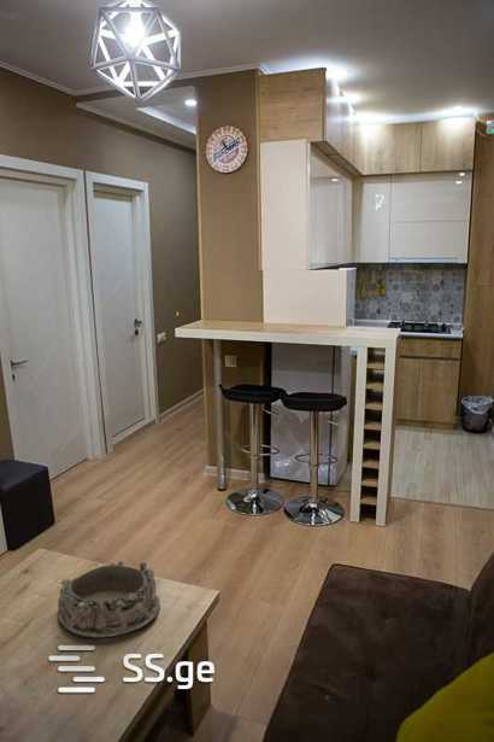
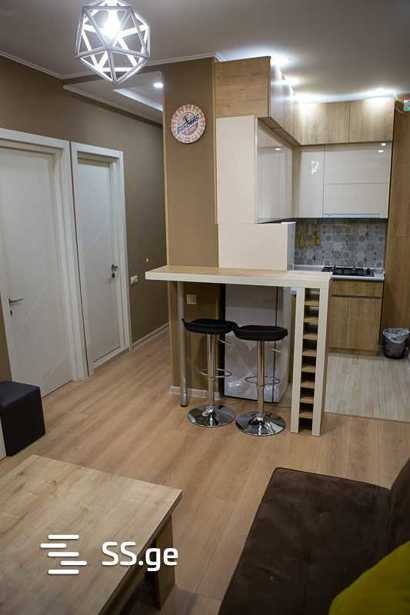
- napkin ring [57,560,161,641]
